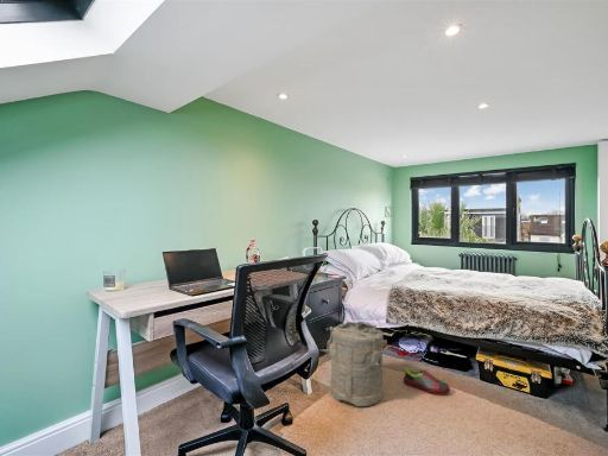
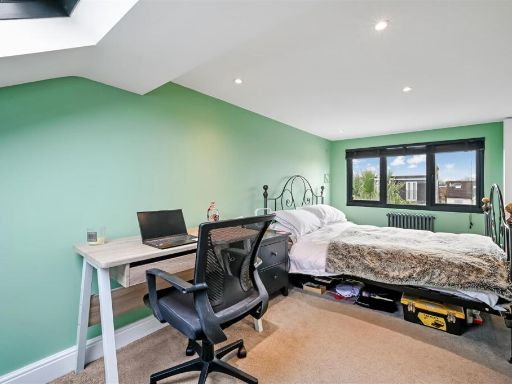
- shoe [403,366,451,395]
- laundry hamper [321,321,385,407]
